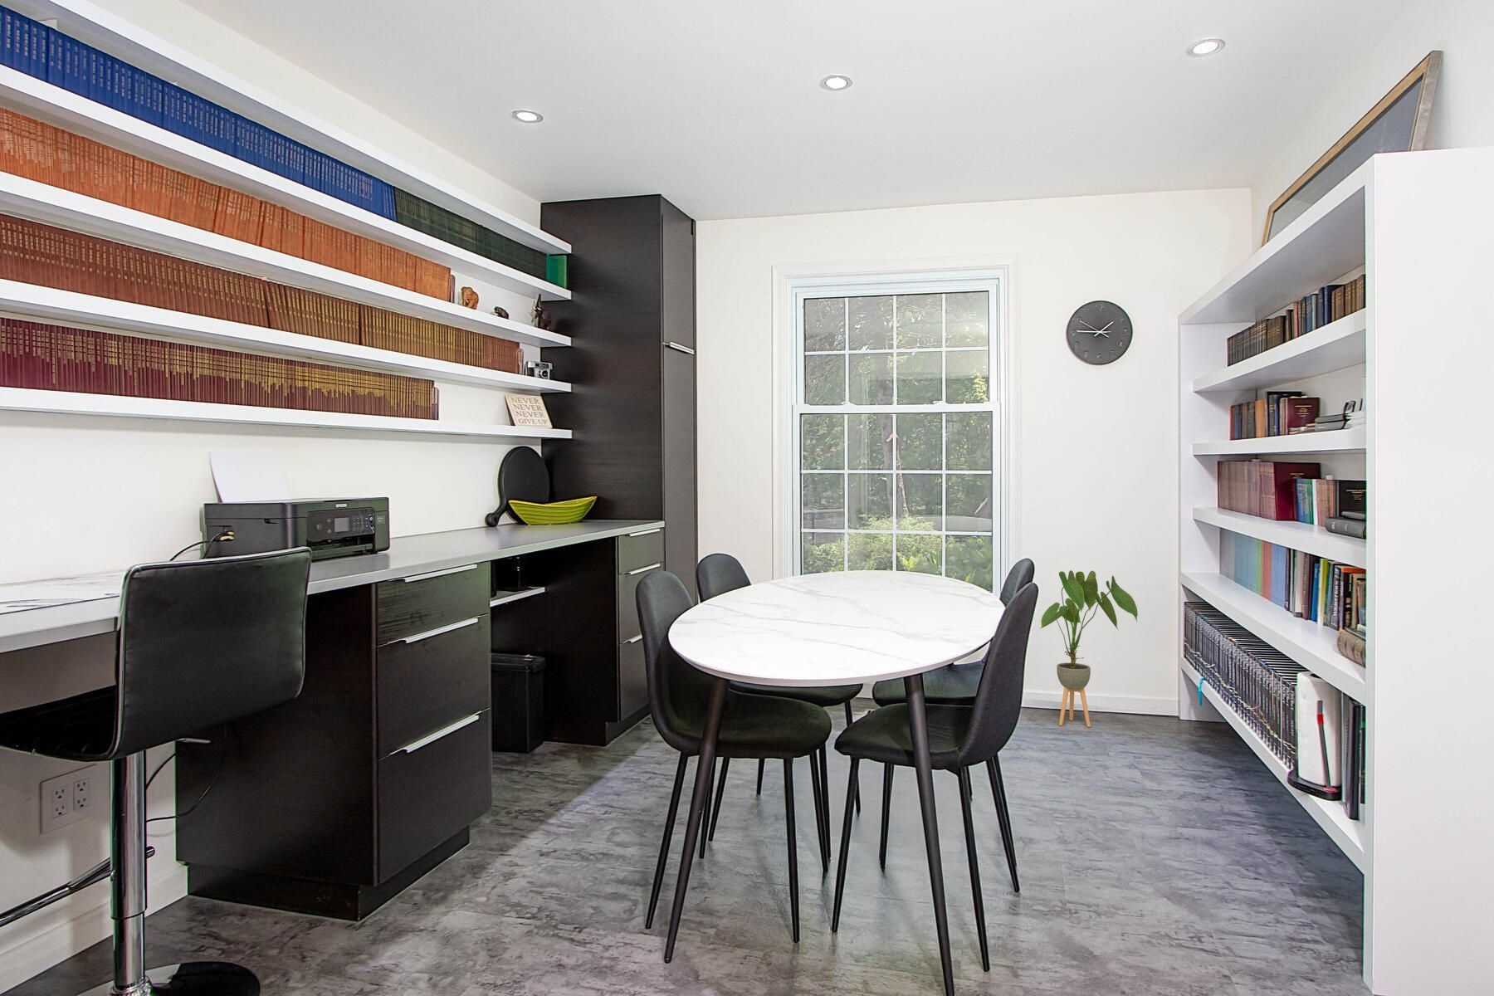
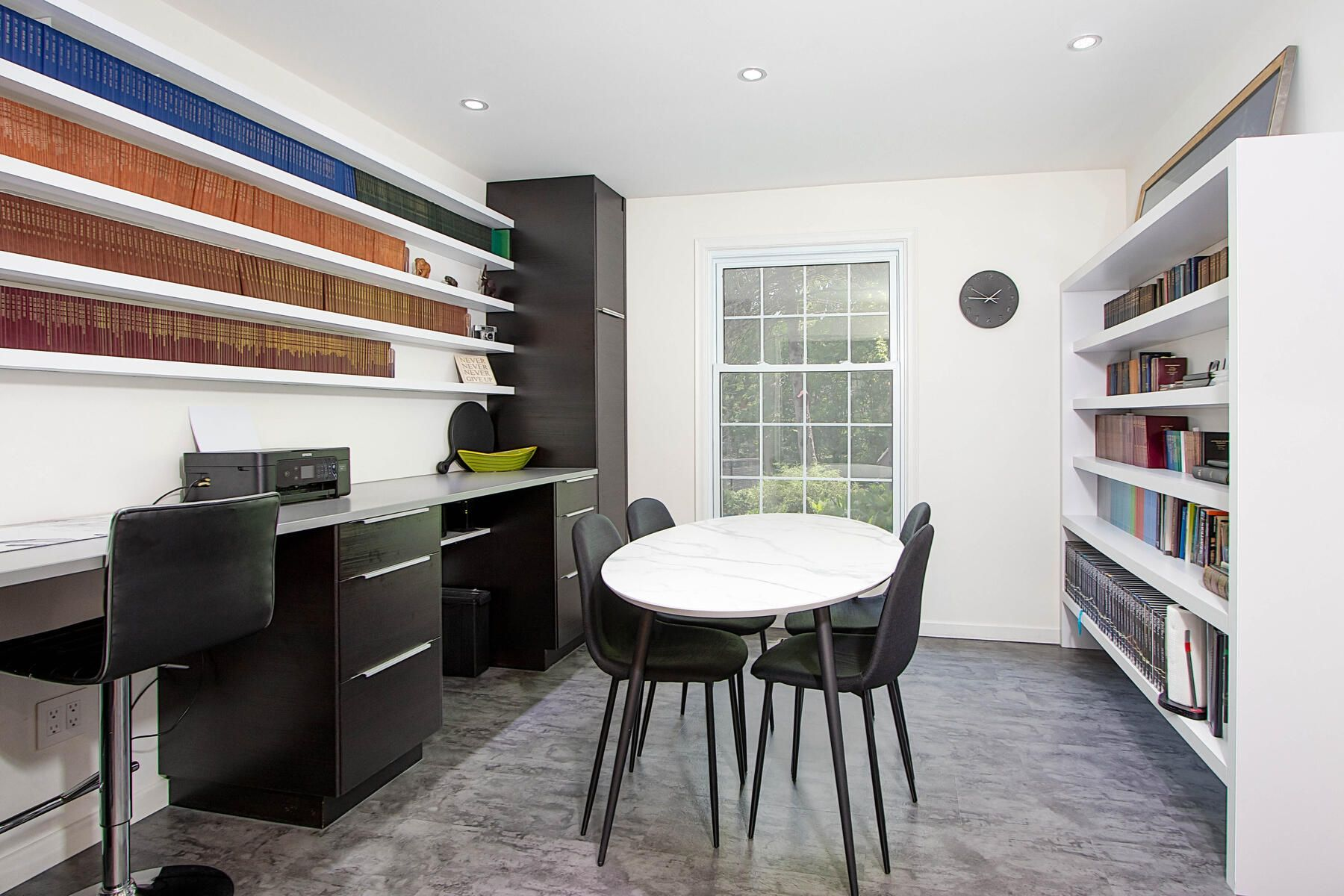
- house plant [1039,569,1138,728]
